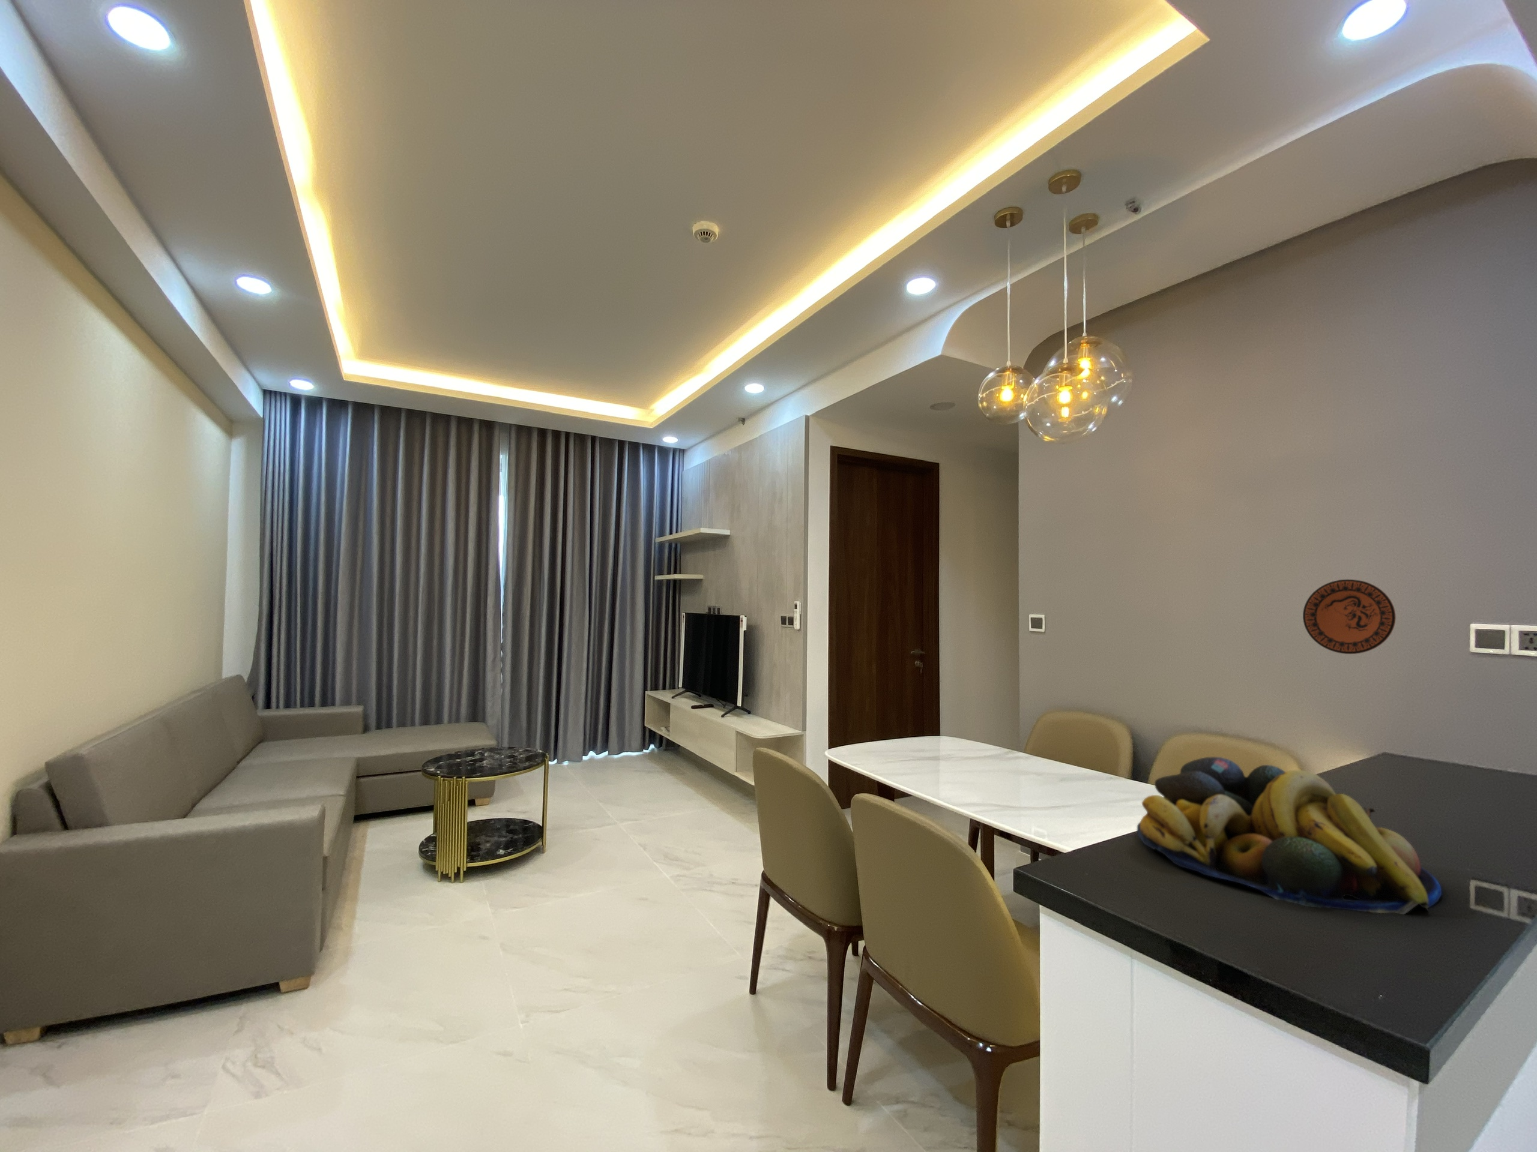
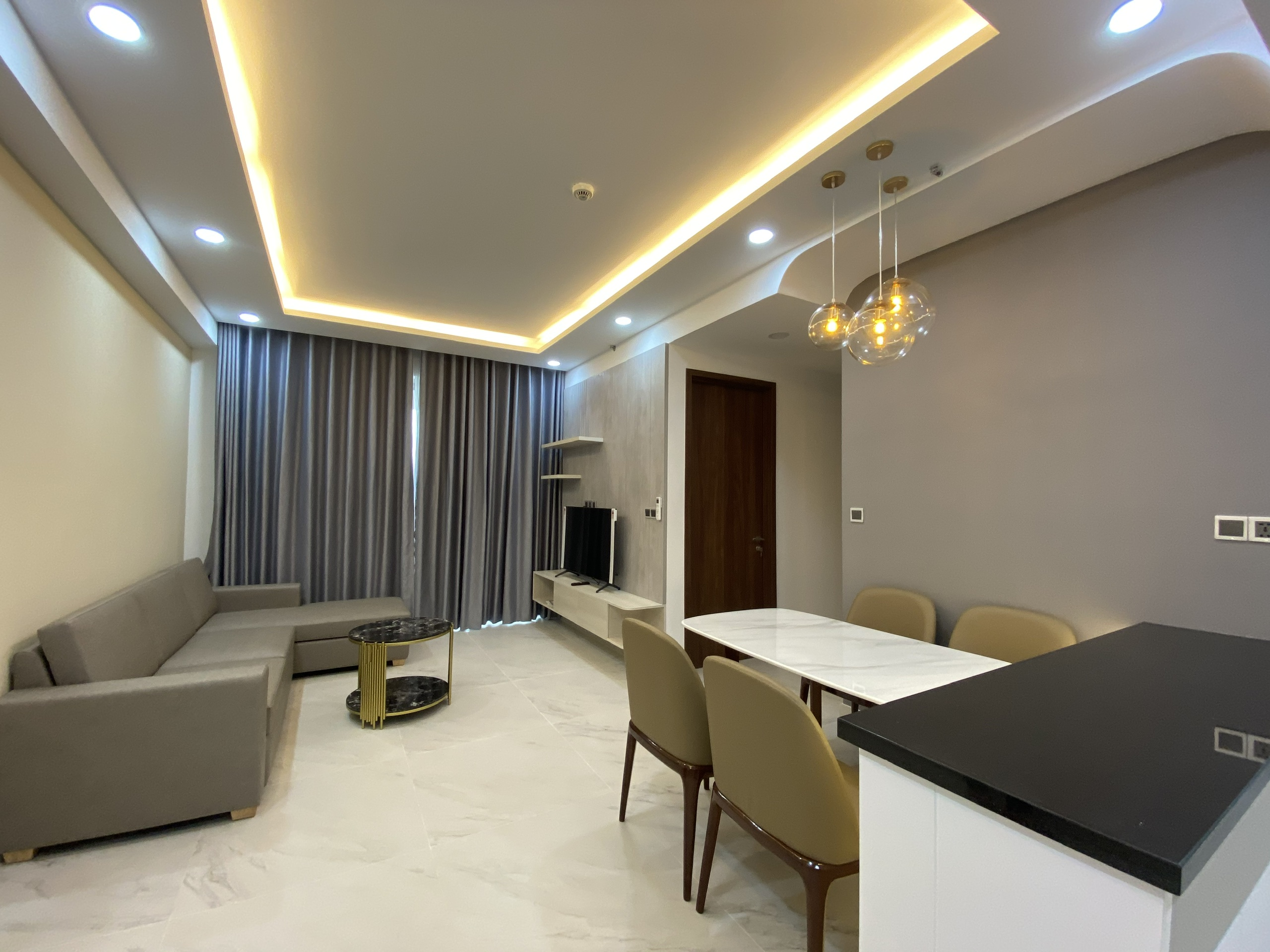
- fruit bowl [1136,756,1443,916]
- decorative plate [1302,578,1397,655]
